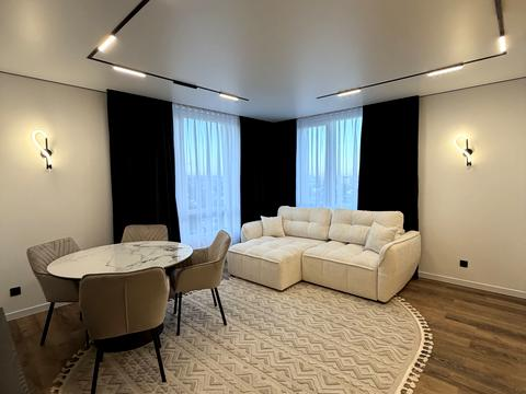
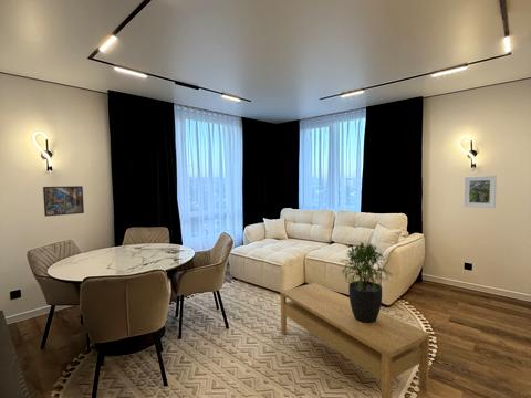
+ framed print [42,185,85,218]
+ coffee table [279,282,431,398]
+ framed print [462,175,498,209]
+ potted plant [339,241,394,323]
